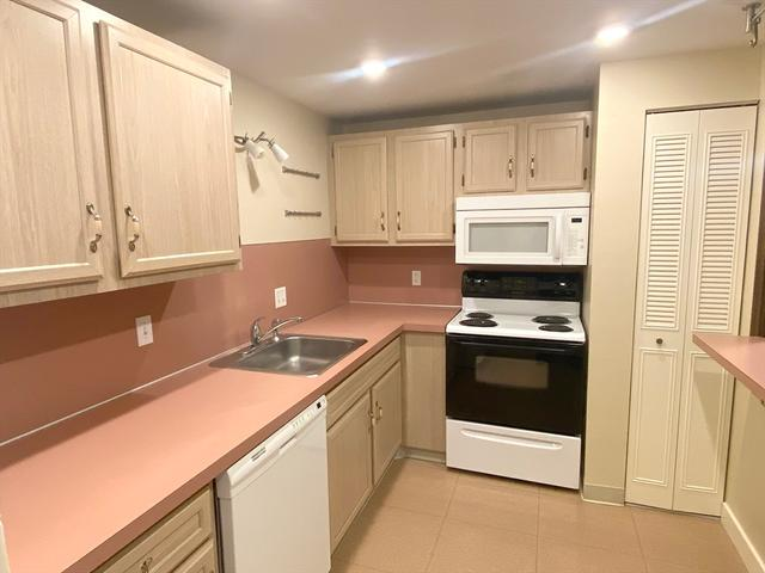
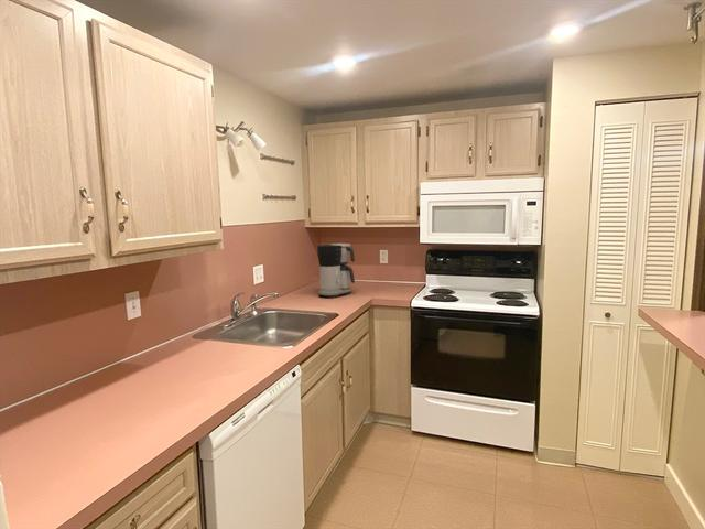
+ coffee maker [316,242,356,299]
